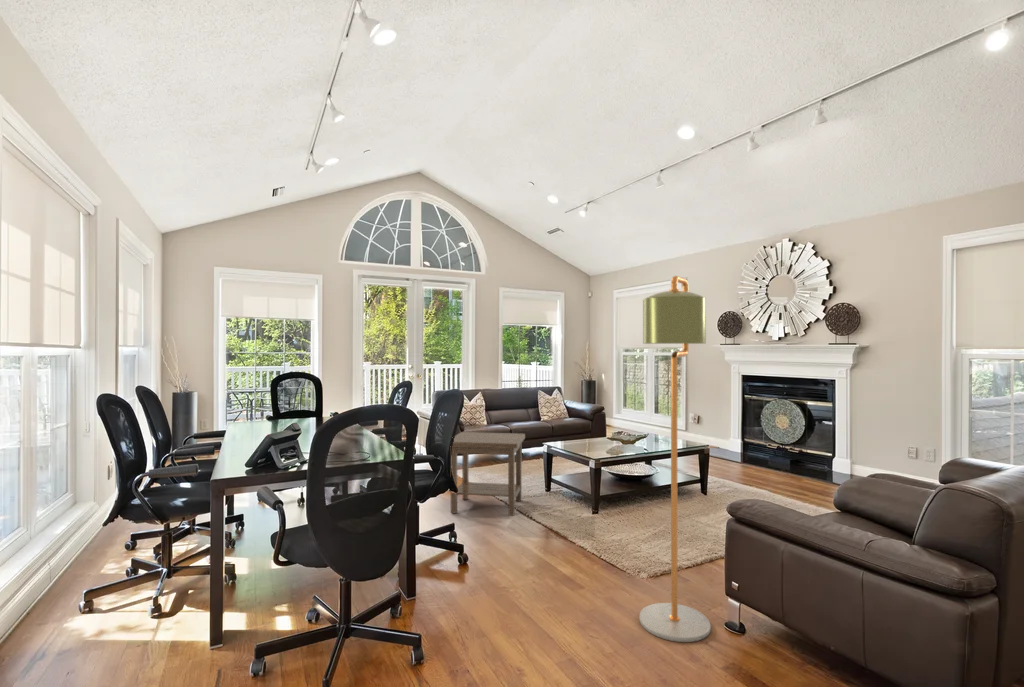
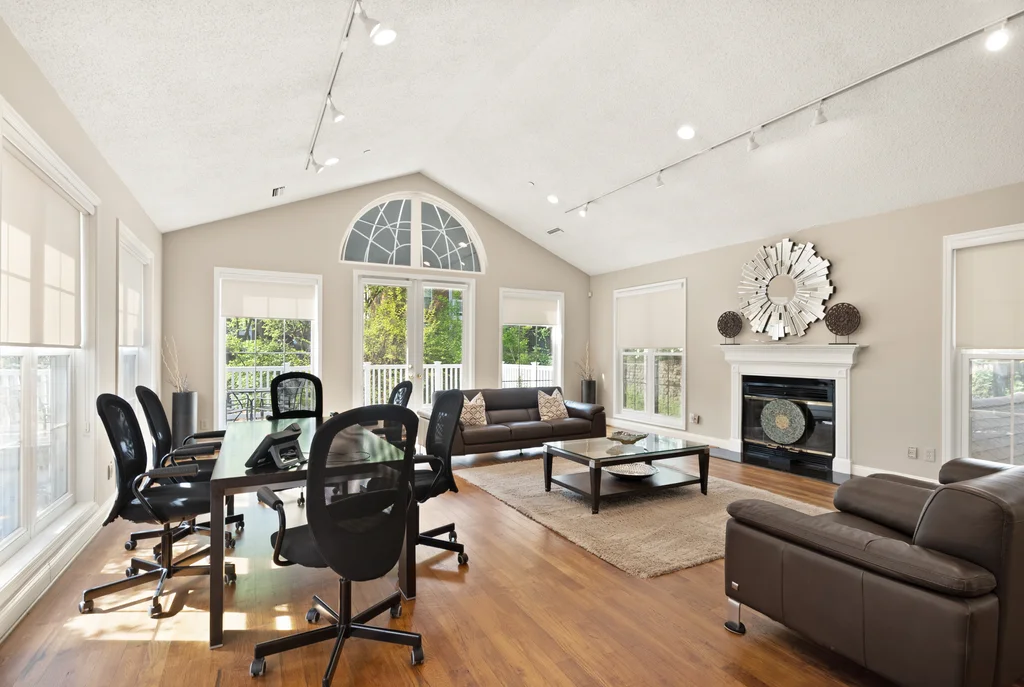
- side table [450,431,526,517]
- floor lamp [638,275,712,643]
